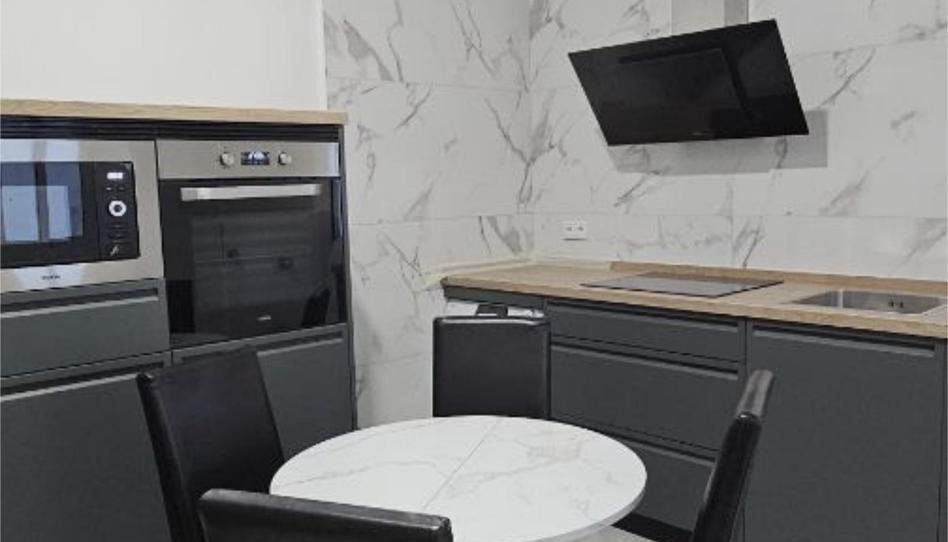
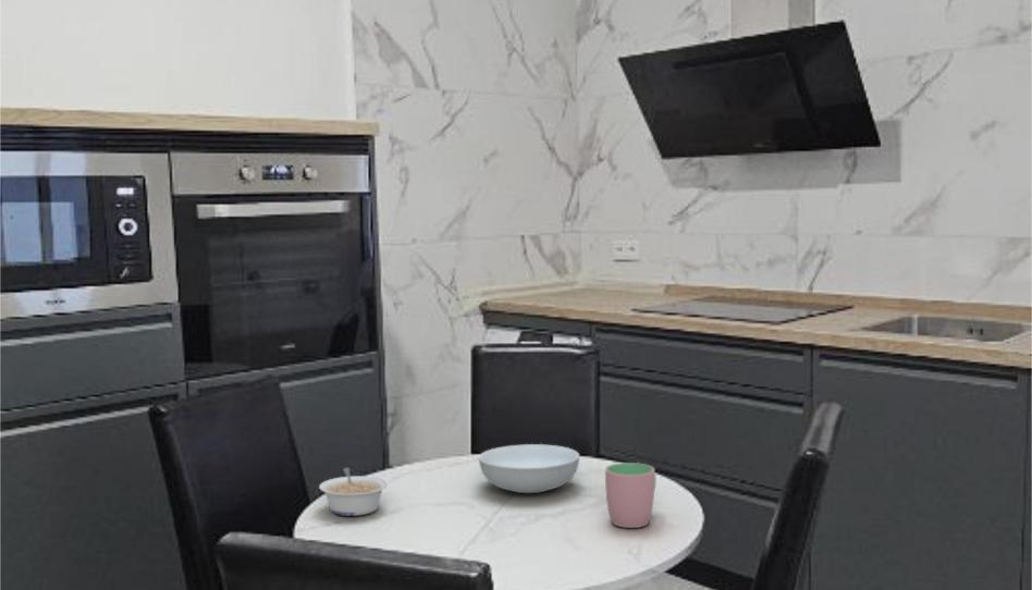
+ cup [604,462,658,529]
+ legume [318,467,389,517]
+ serving bowl [478,443,580,494]
